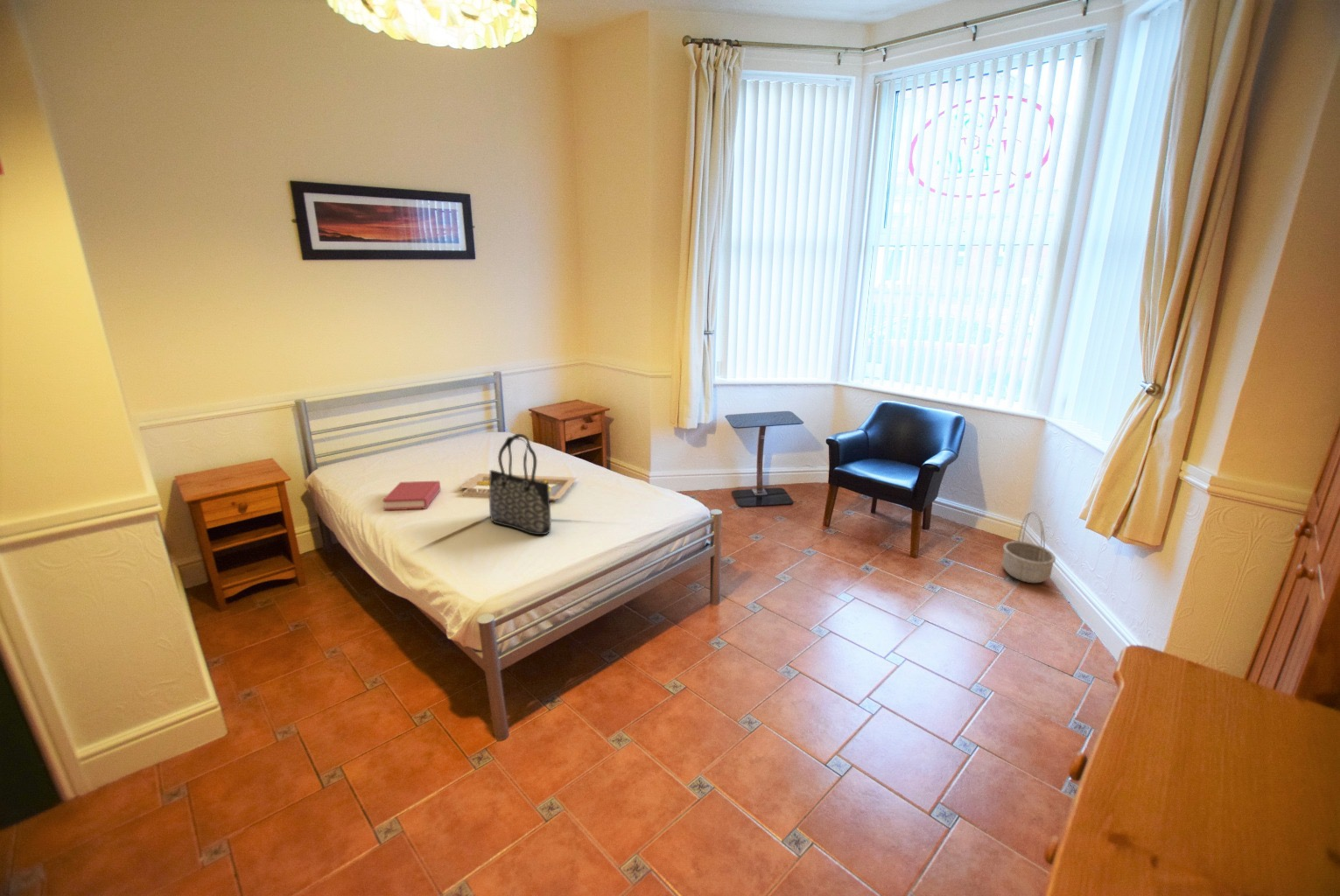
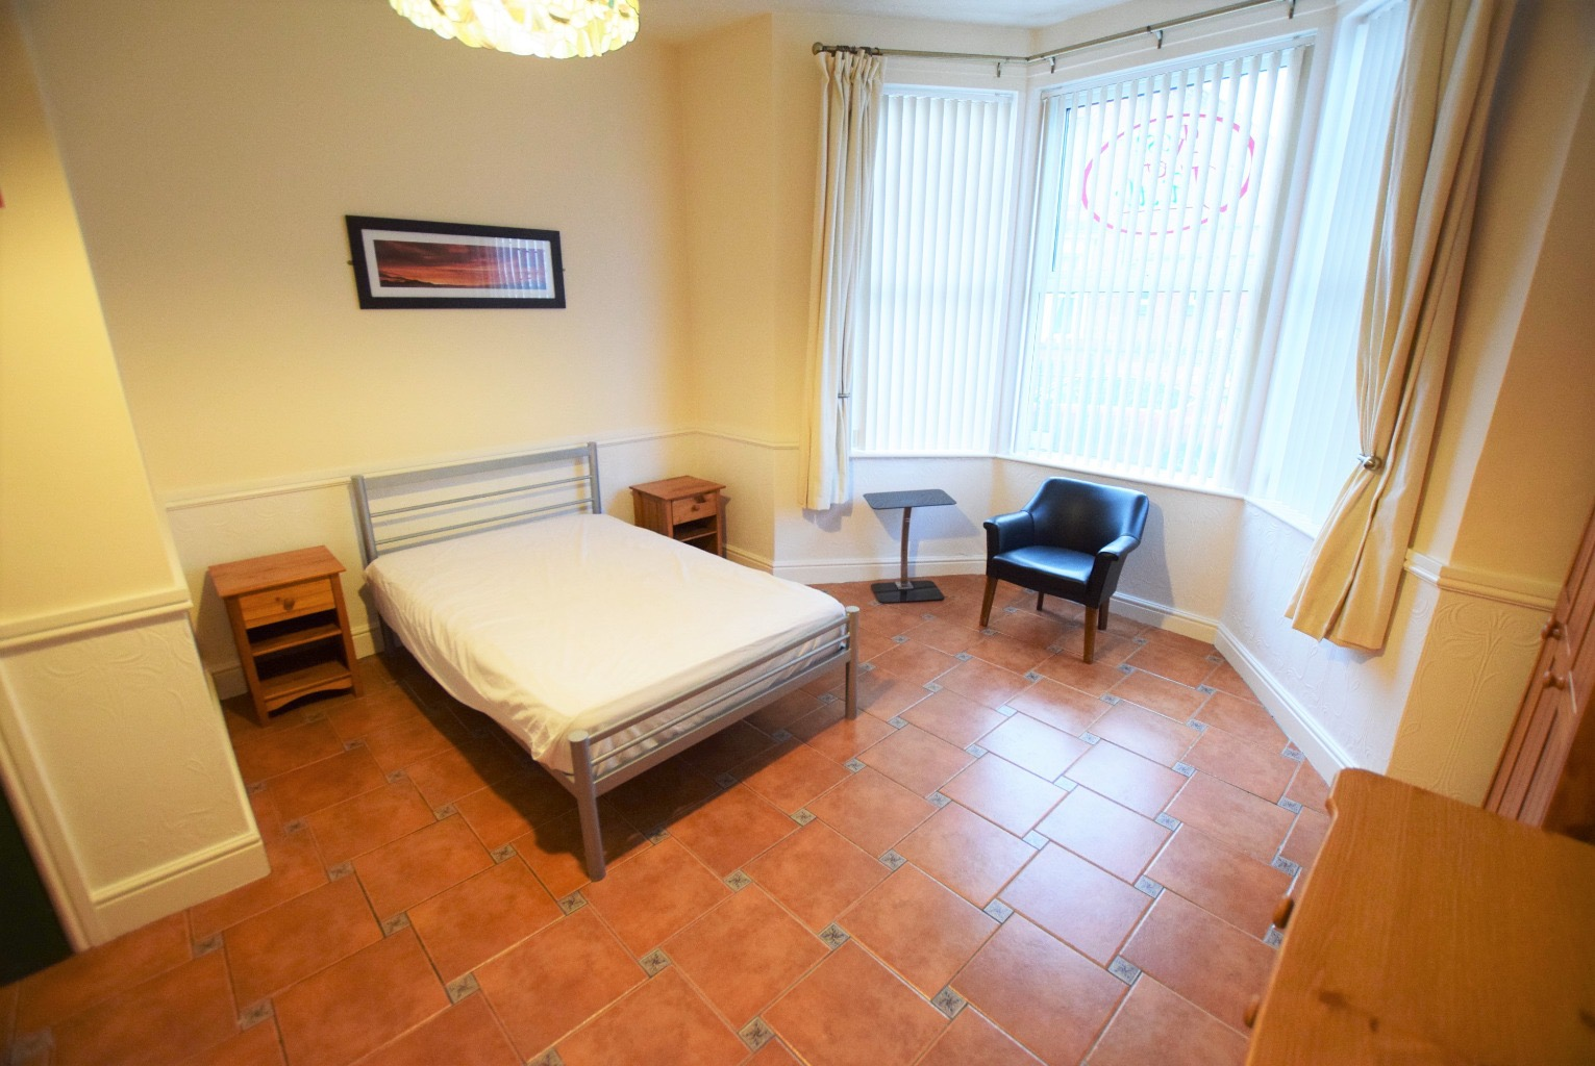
- tote bag [488,433,551,535]
- hardback book [382,480,441,511]
- serving tray [460,472,578,502]
- basket [1001,510,1056,584]
